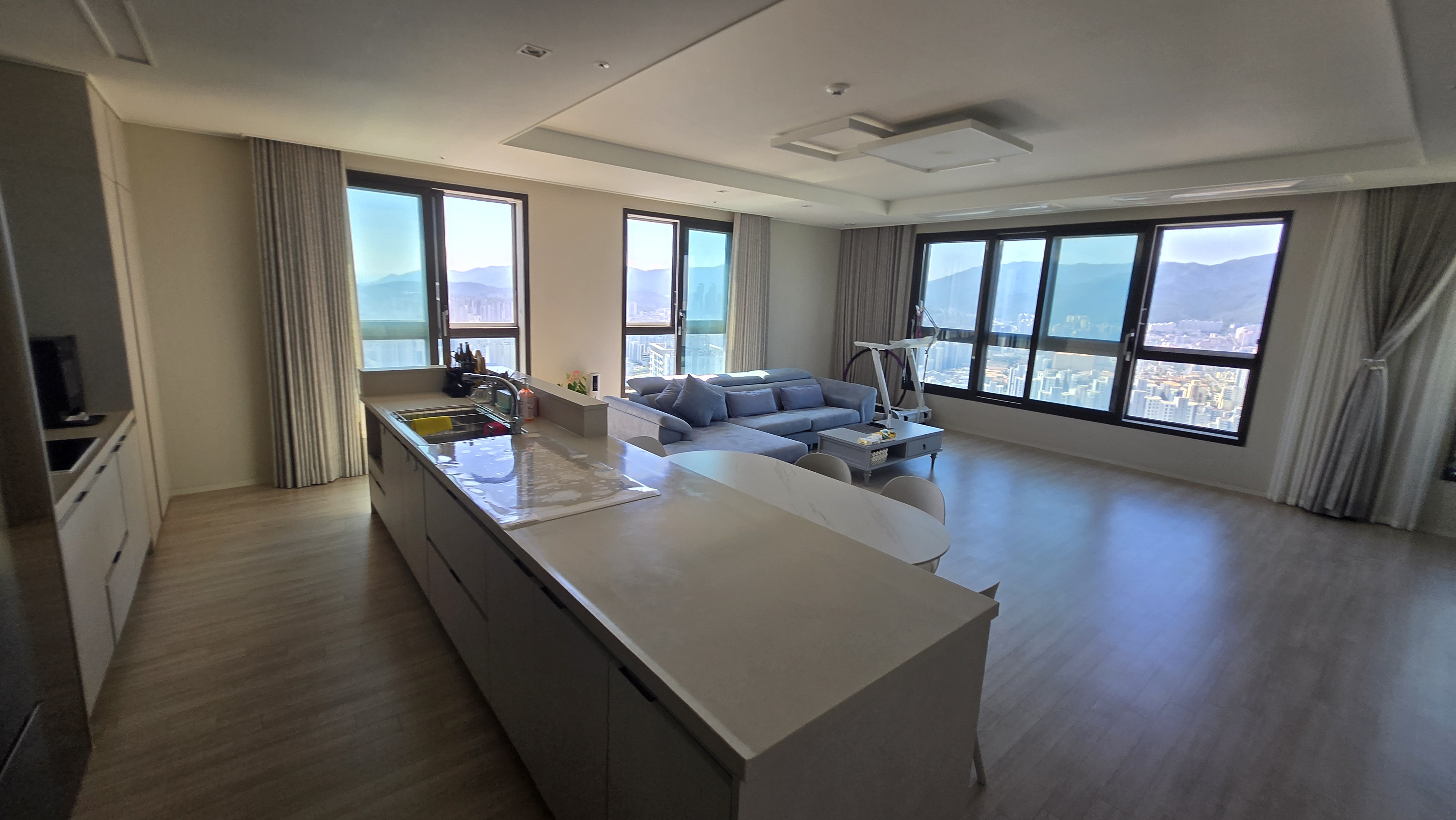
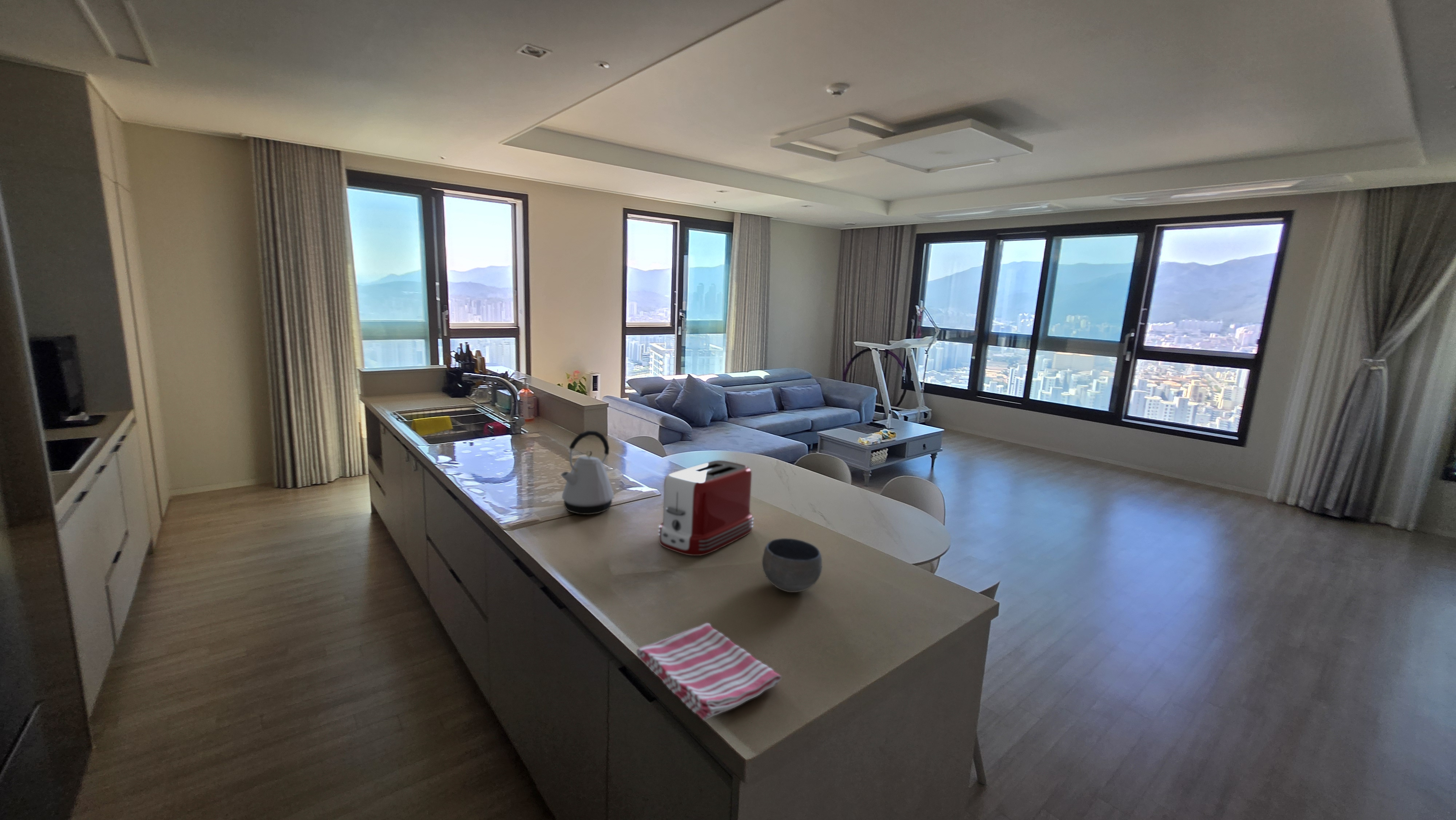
+ kettle [560,430,614,515]
+ bowl [761,538,822,593]
+ dish towel [636,622,782,721]
+ toaster [658,460,754,556]
